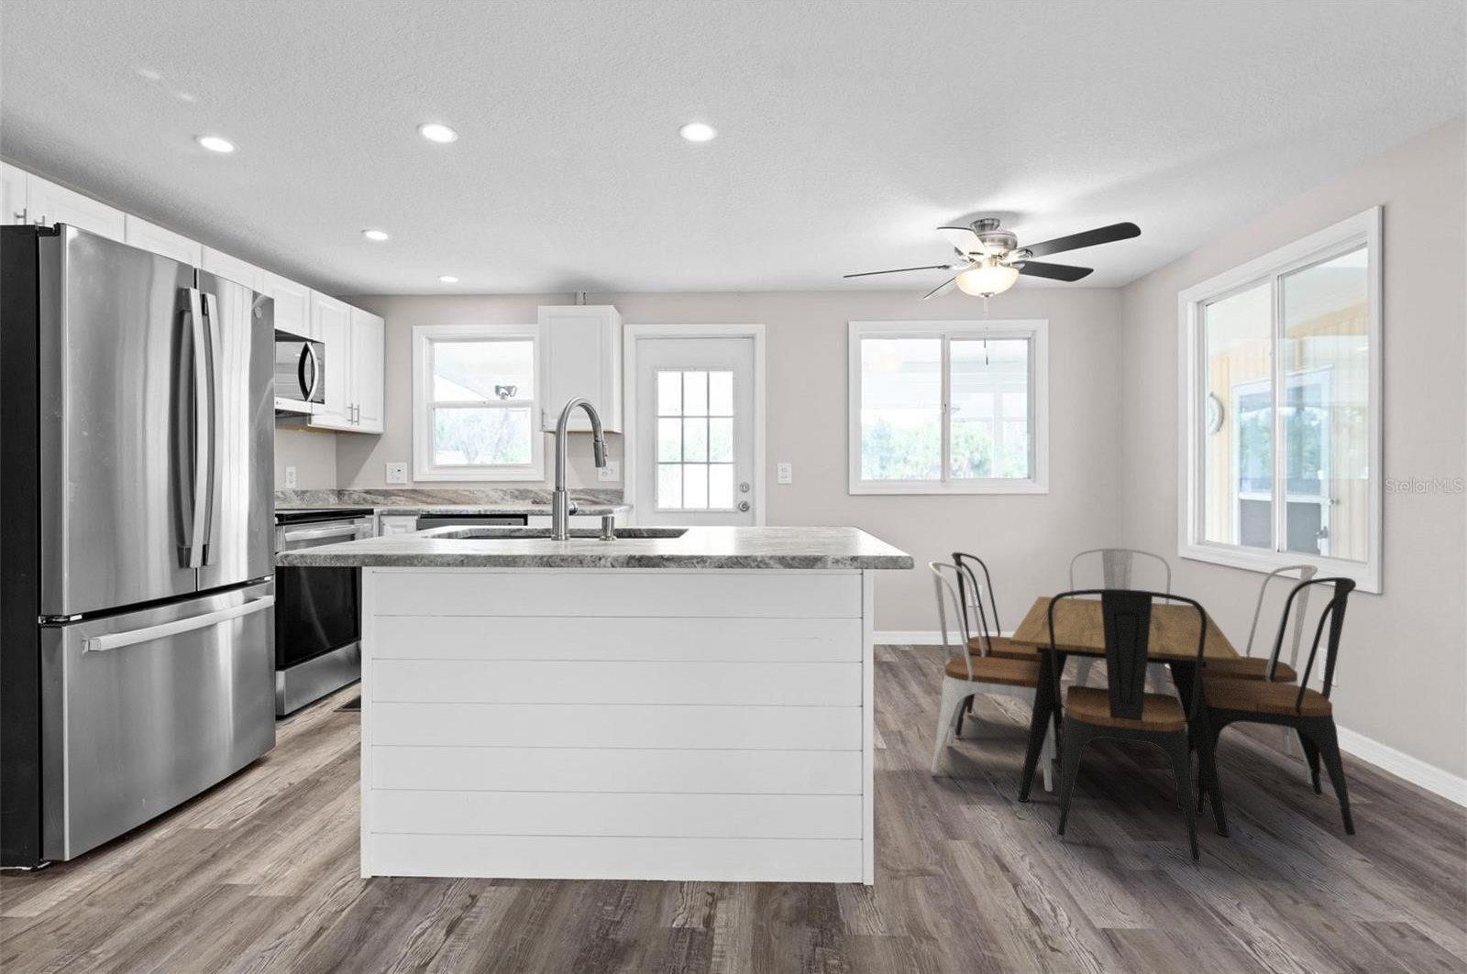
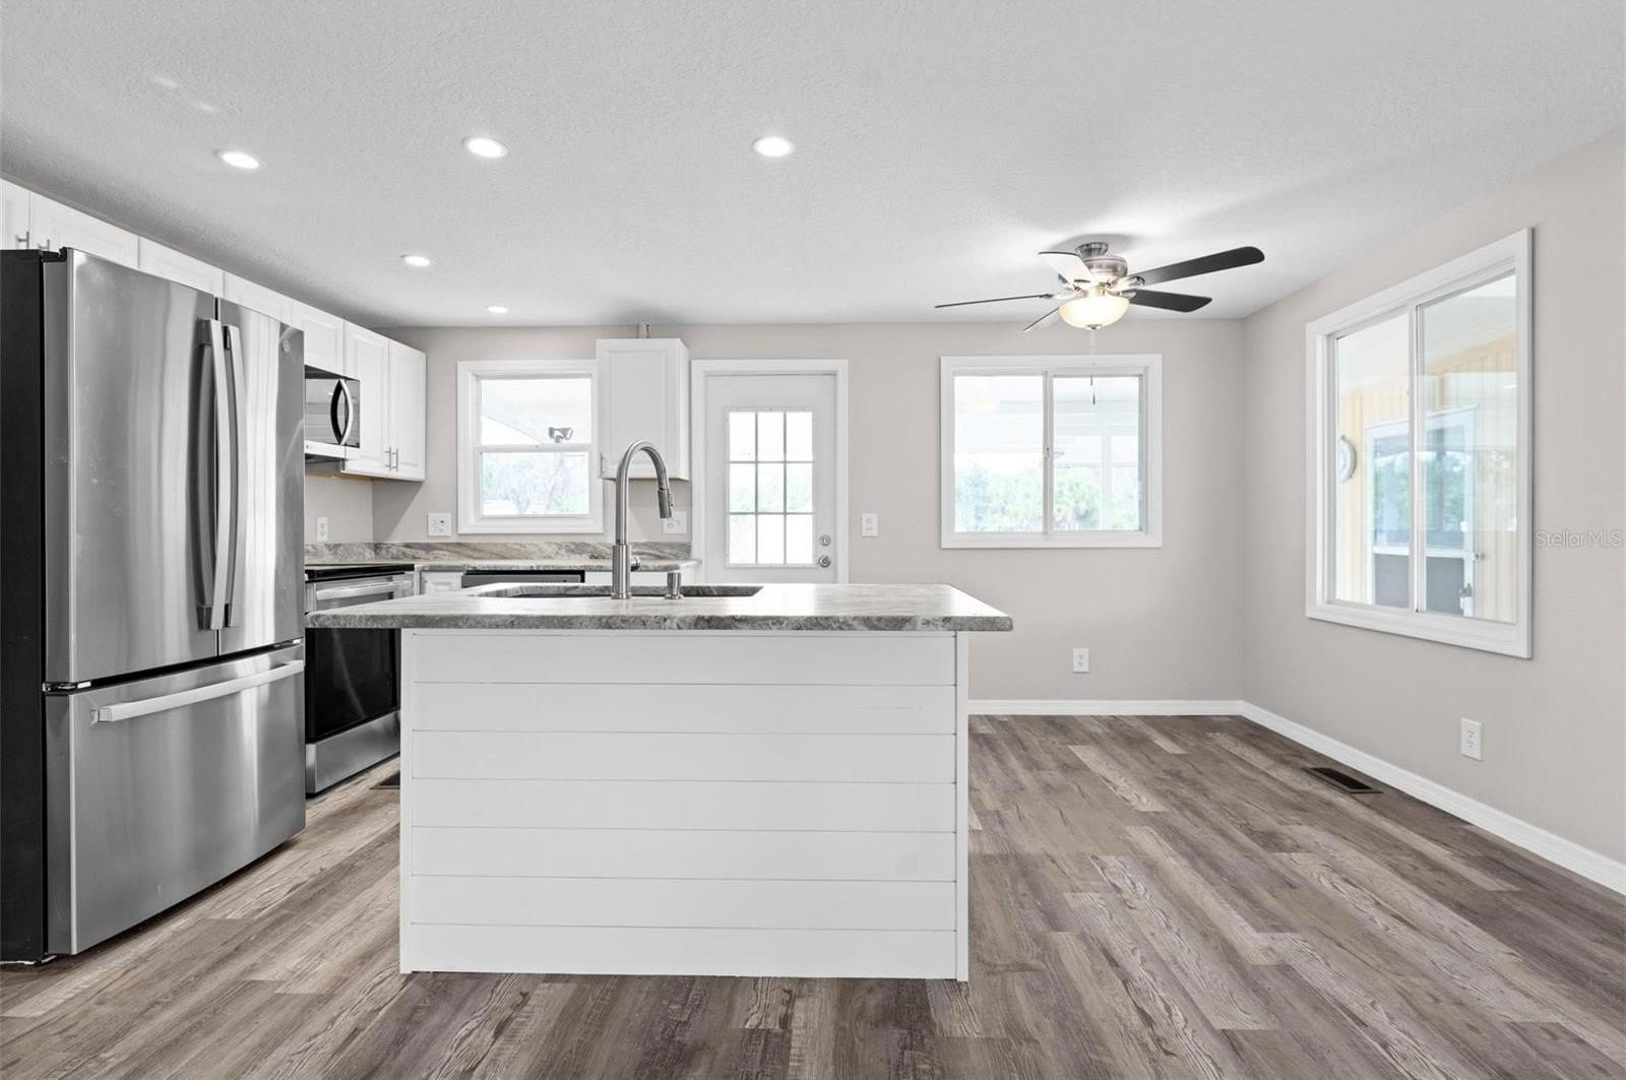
- dining table [928,547,1357,862]
